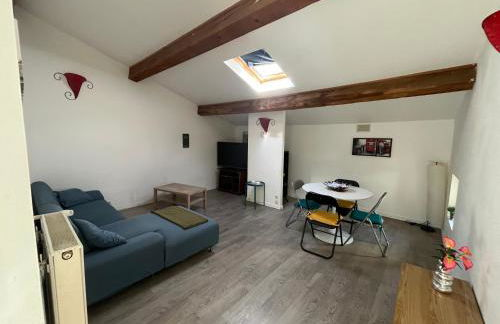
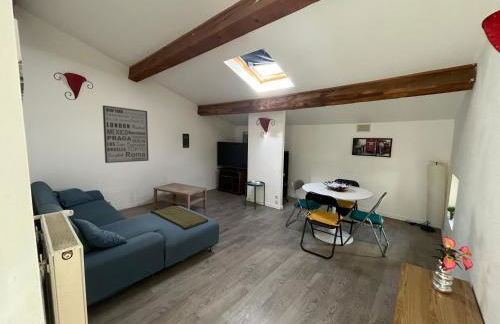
+ wall art [102,104,150,164]
